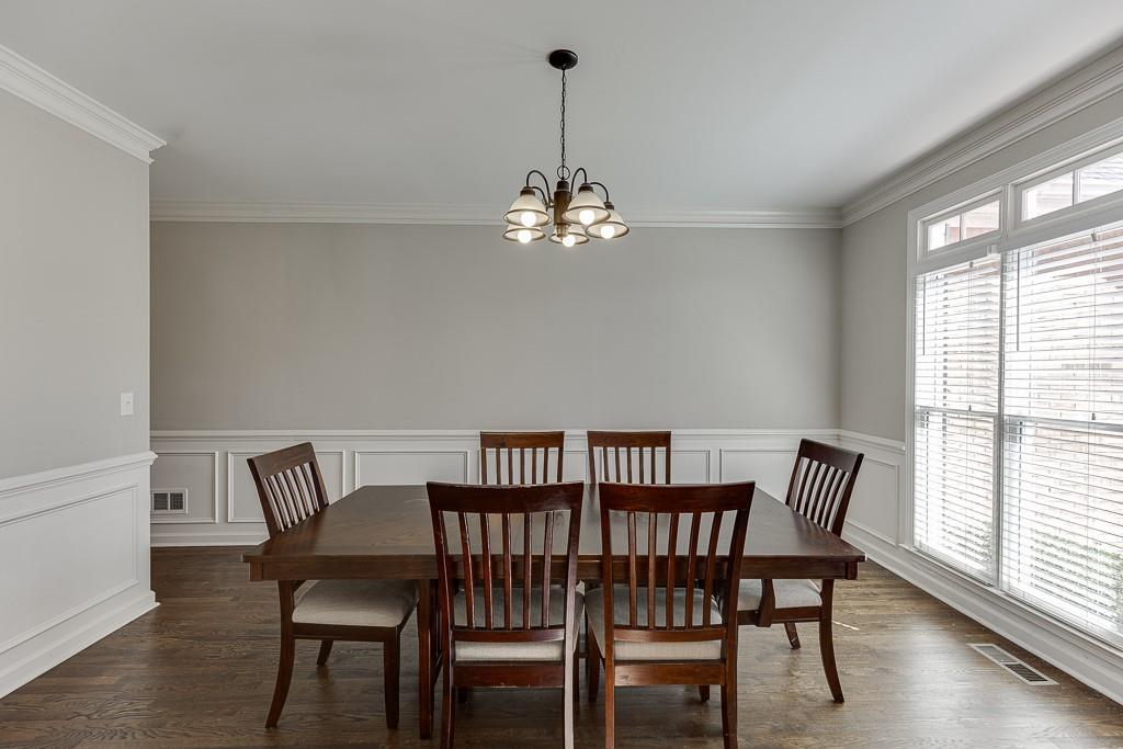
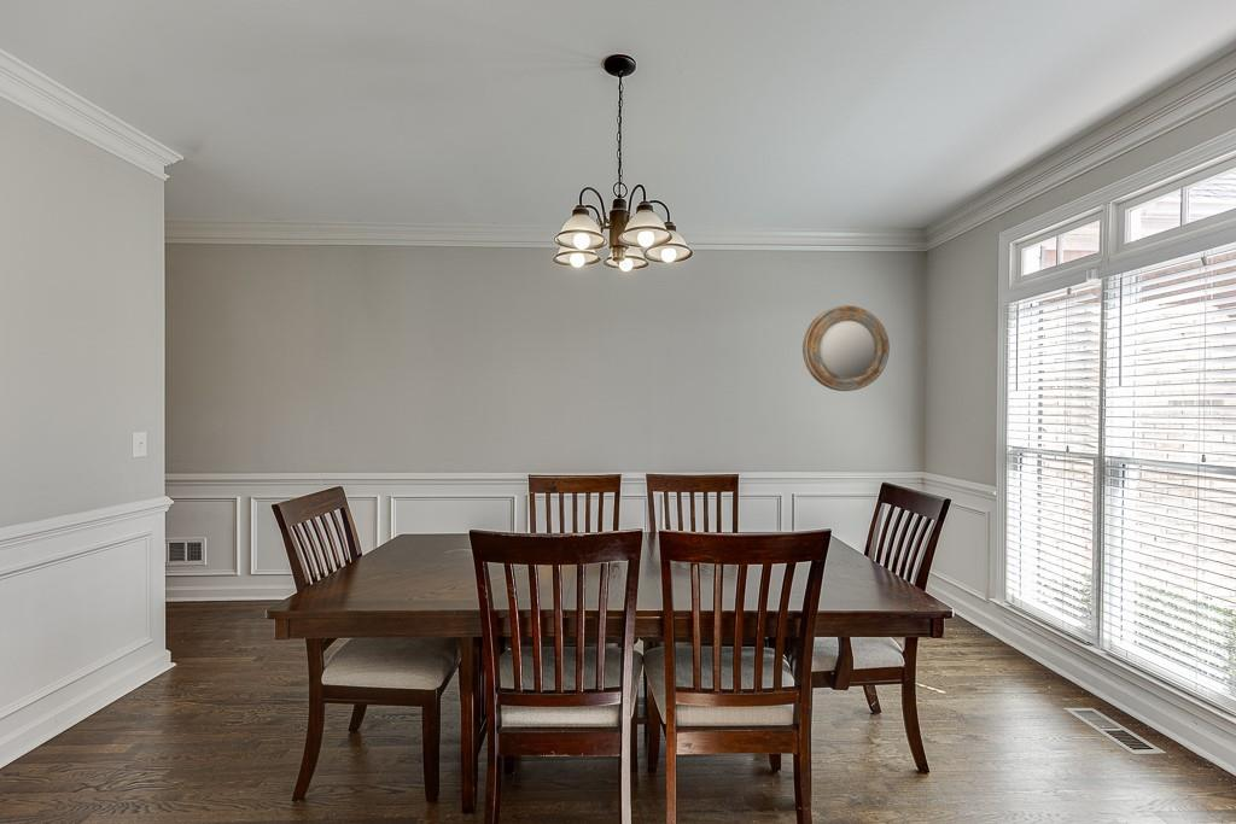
+ home mirror [801,305,891,392]
